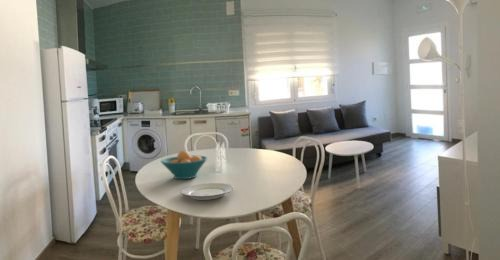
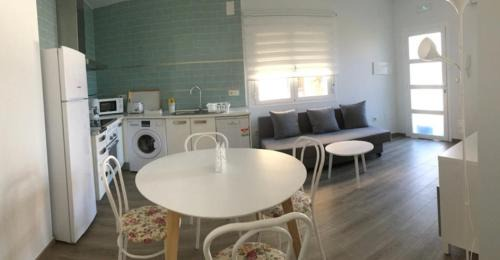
- fruit bowl [160,150,209,180]
- plate [179,182,235,201]
